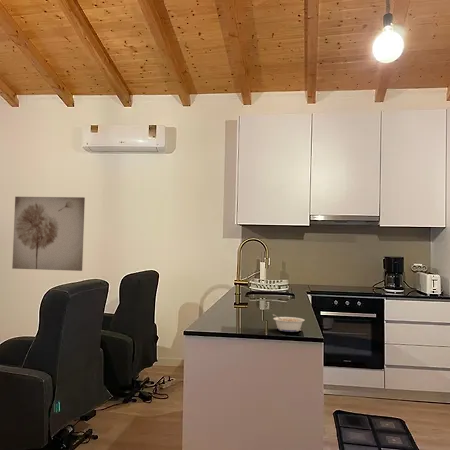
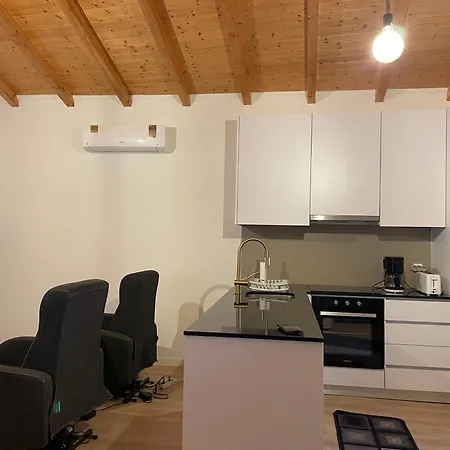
- wall art [11,196,86,272]
- legume [271,313,306,333]
